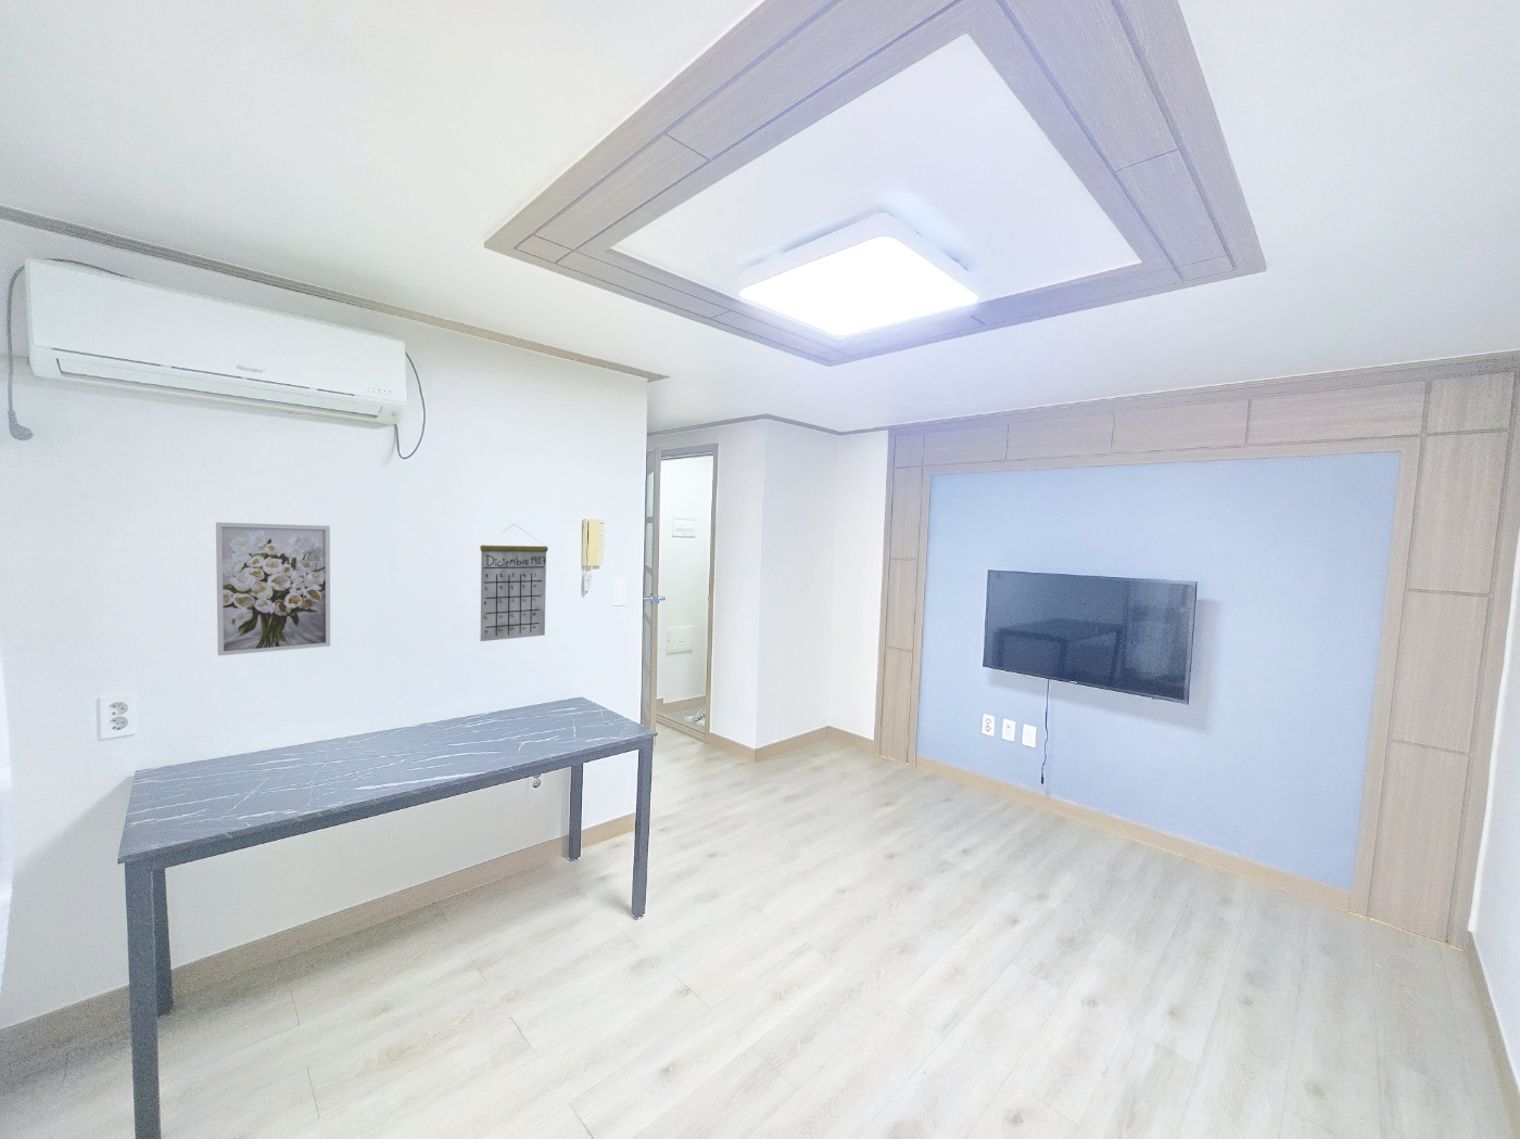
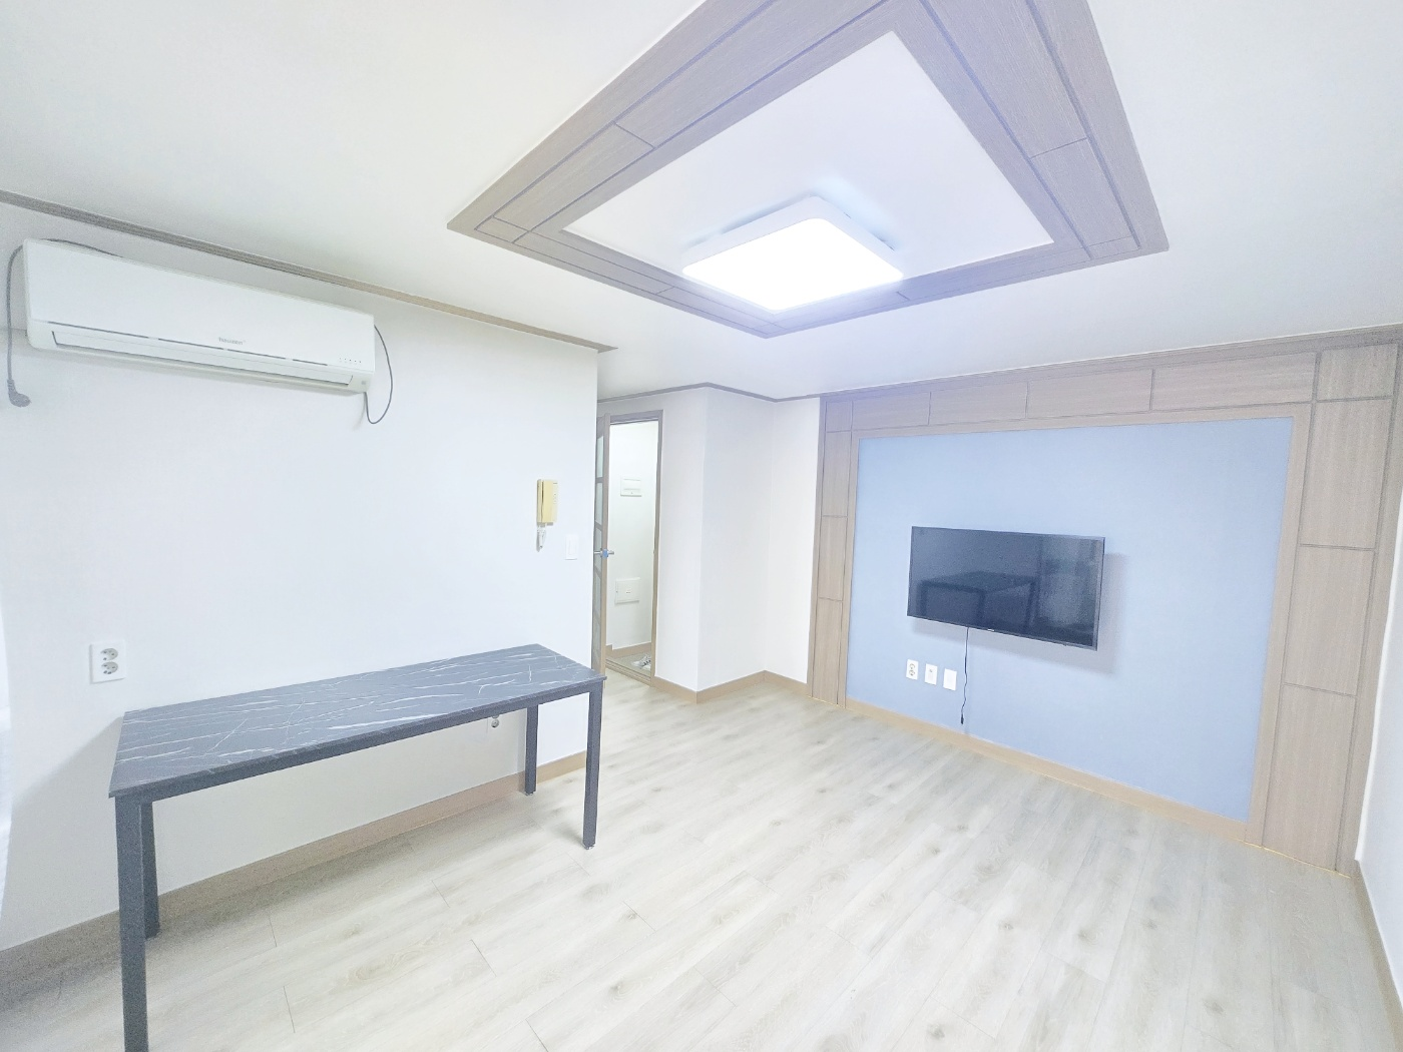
- wall art [215,522,332,657]
- calendar [479,523,549,642]
